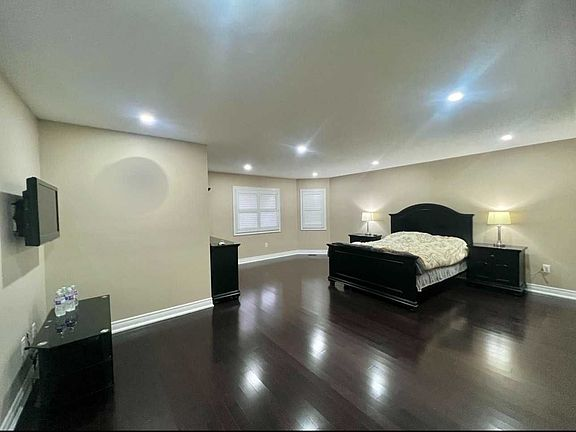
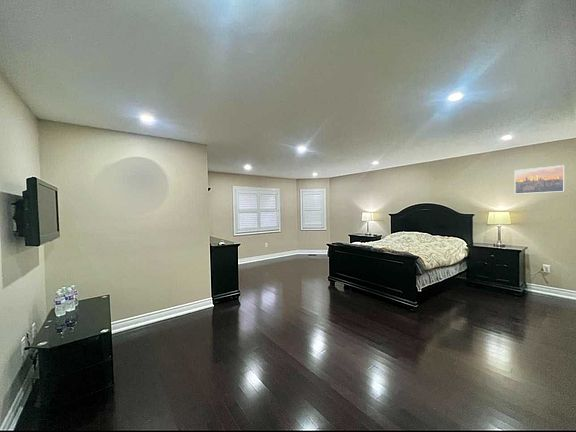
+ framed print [514,164,565,195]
